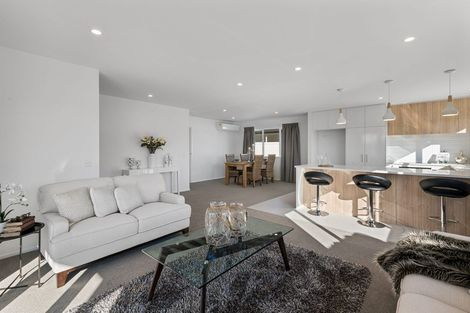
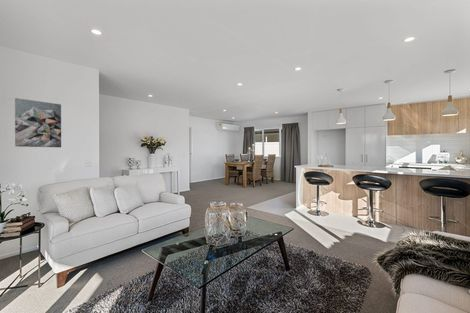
+ wall art [14,97,62,148]
